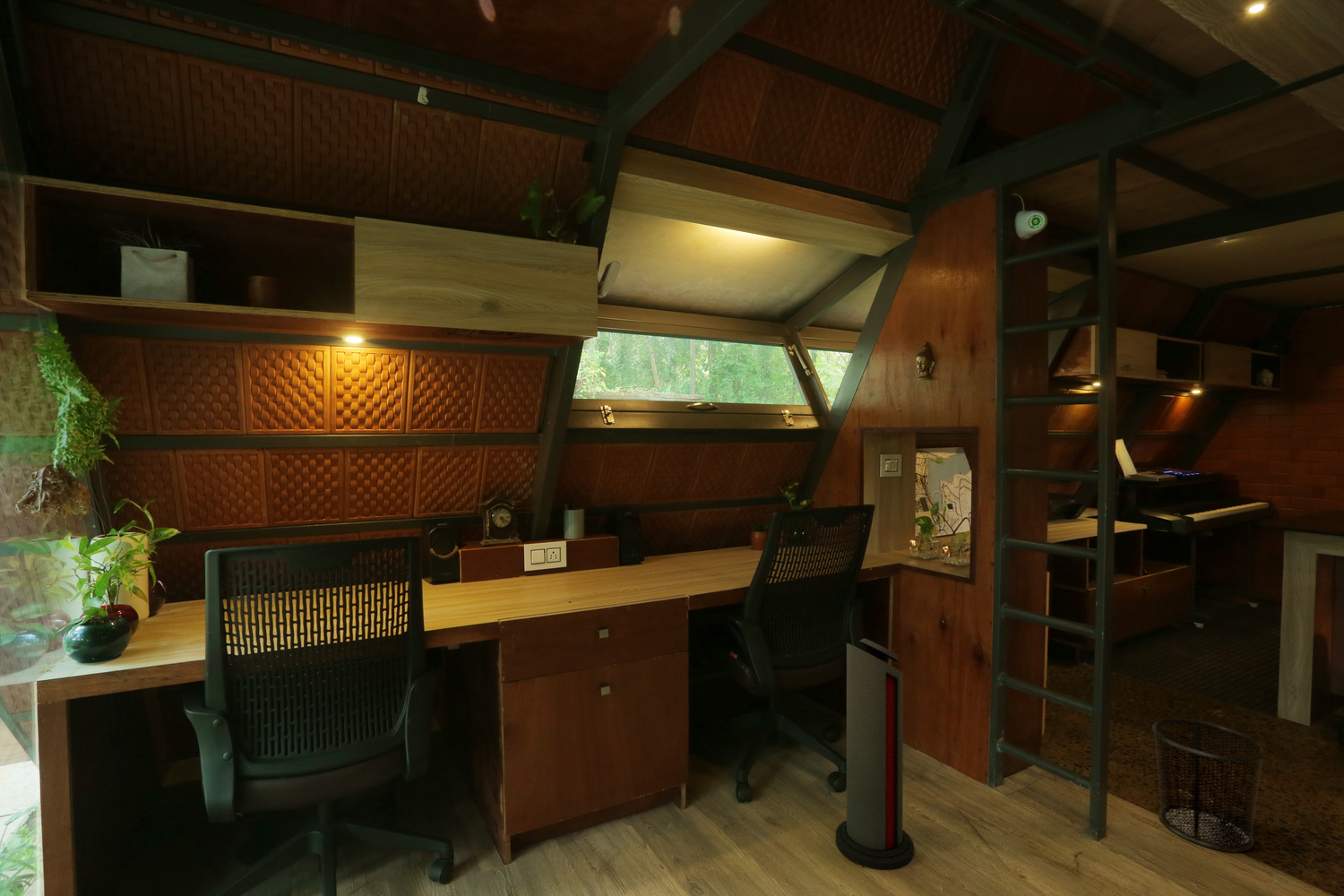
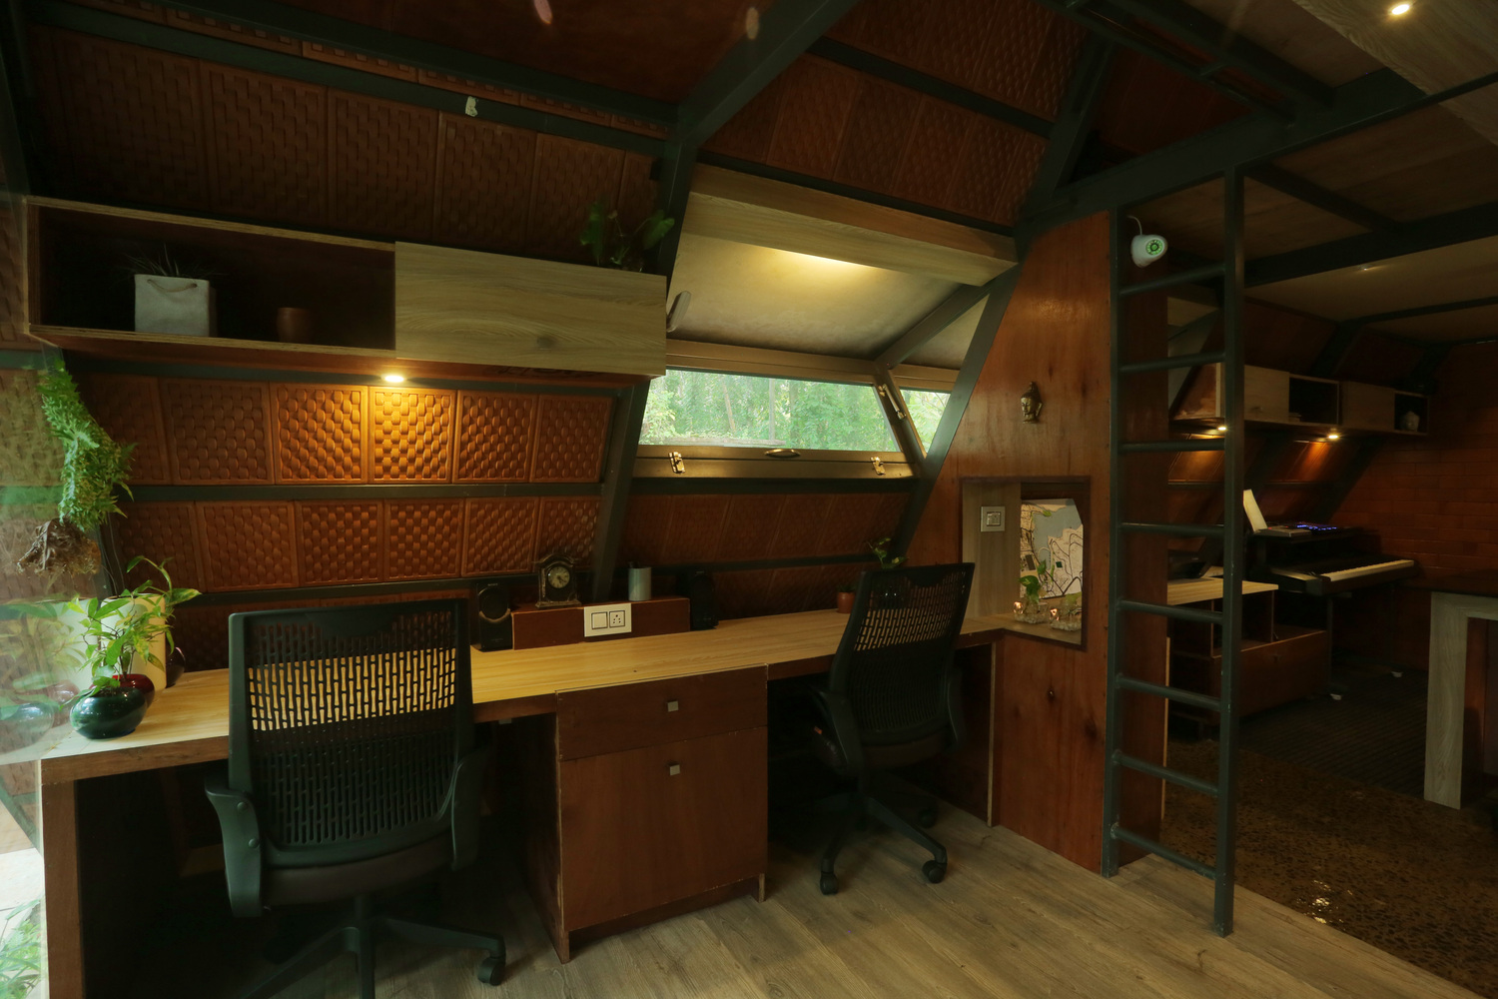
- waste bin [1151,718,1266,853]
- air purifier [835,638,915,871]
